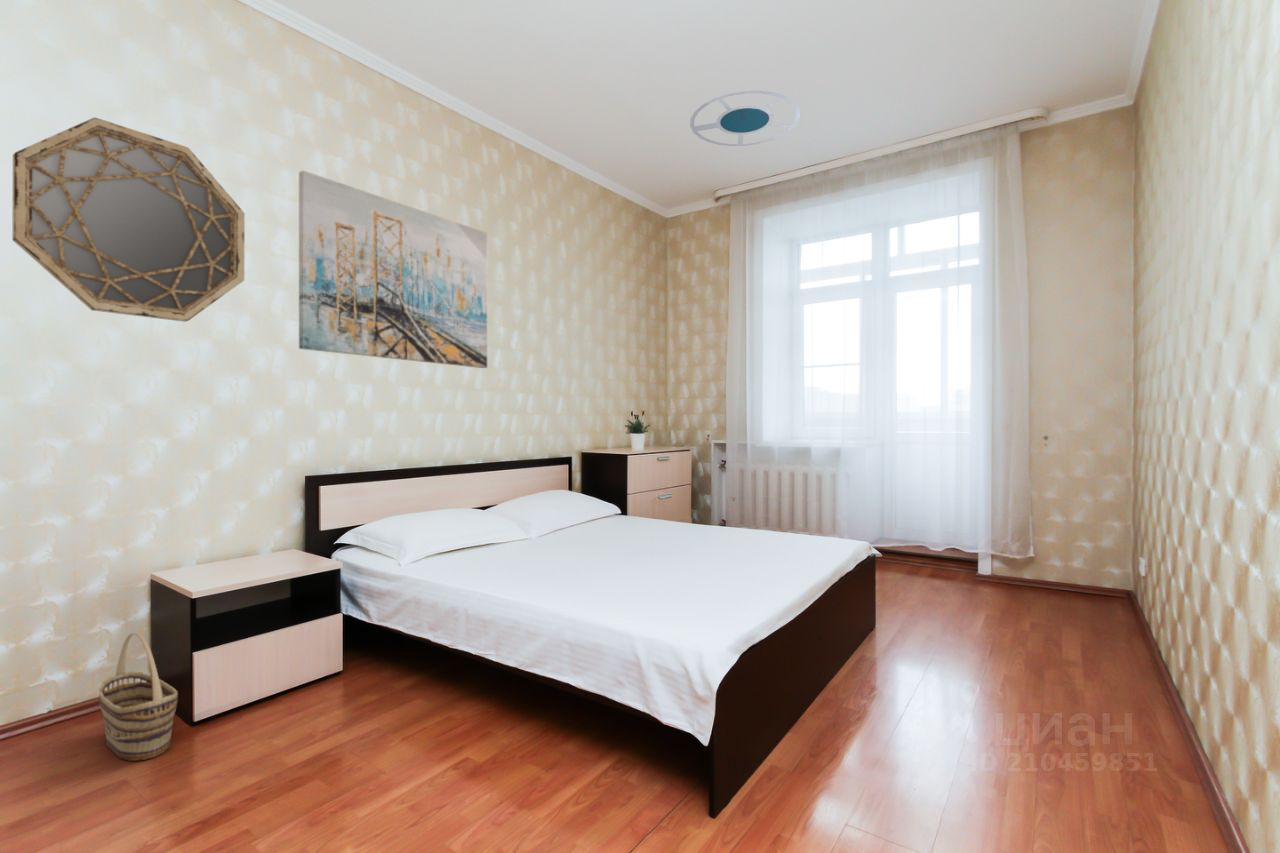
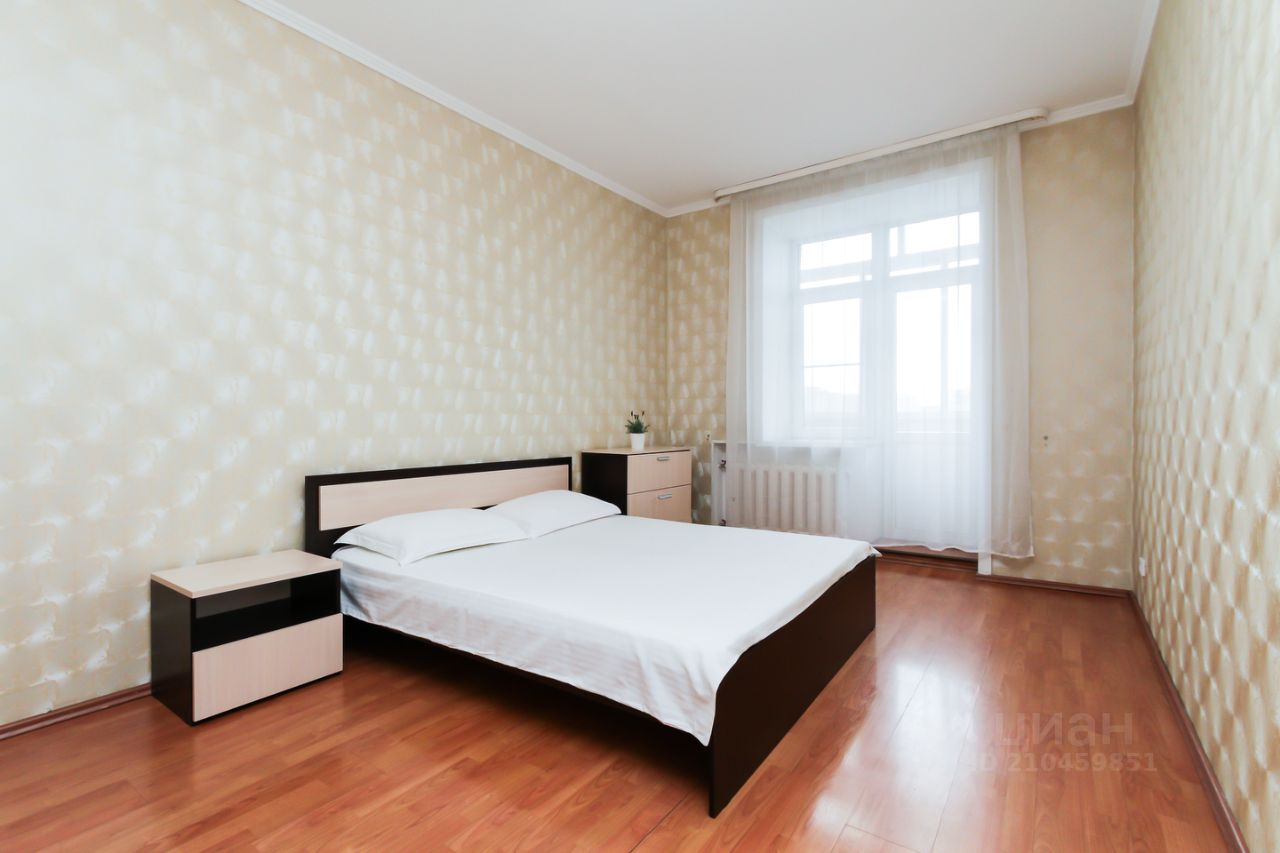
- ceiling lamp [689,90,802,147]
- basket [98,632,179,762]
- wall art [298,170,488,369]
- home mirror [11,116,245,323]
